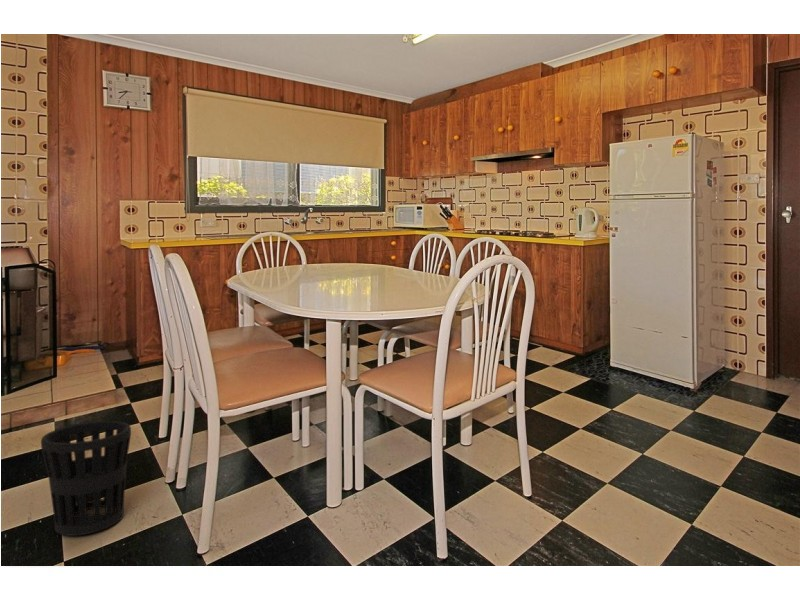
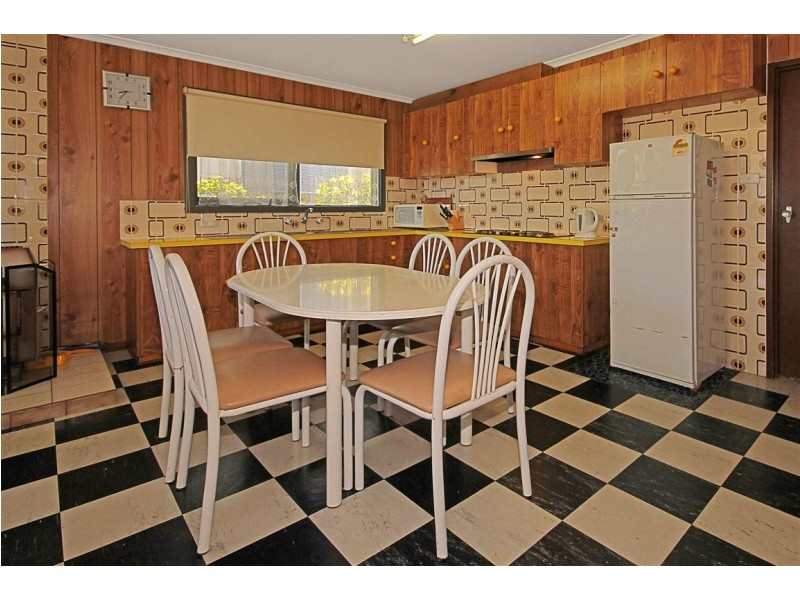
- wastebasket [40,420,132,537]
